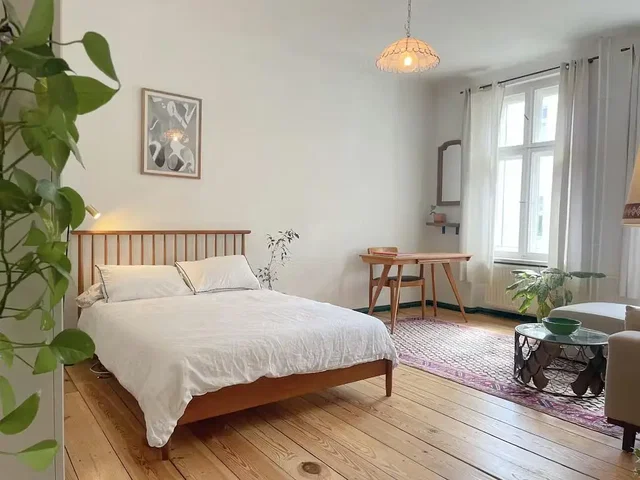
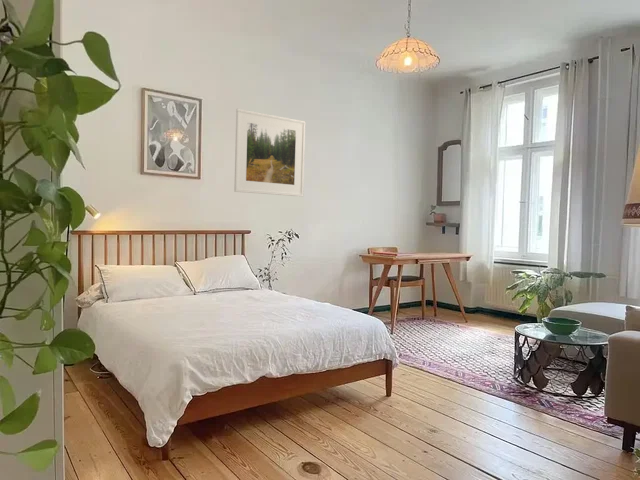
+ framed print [233,108,306,198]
